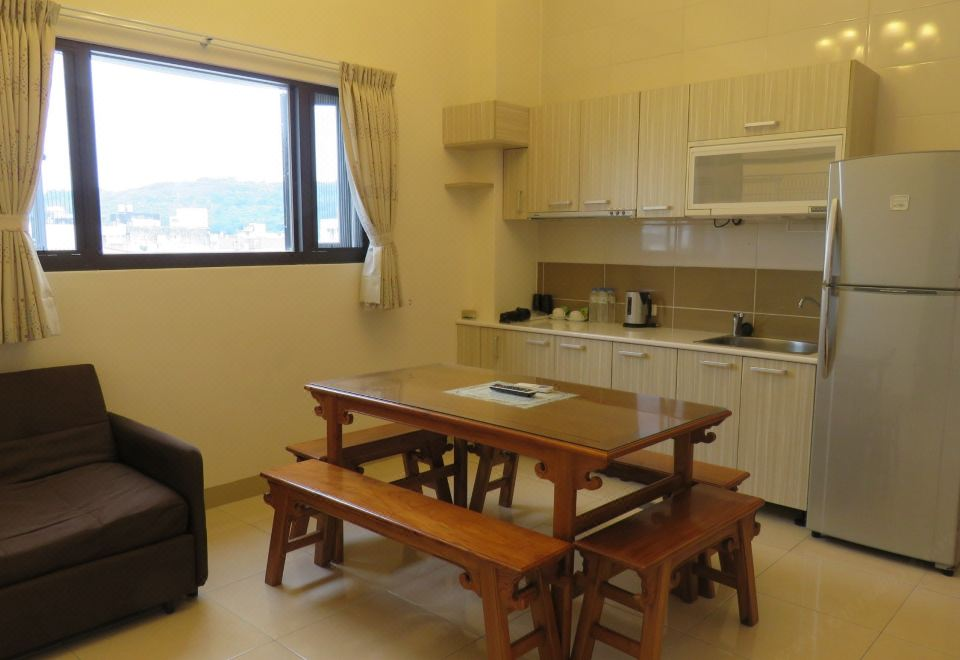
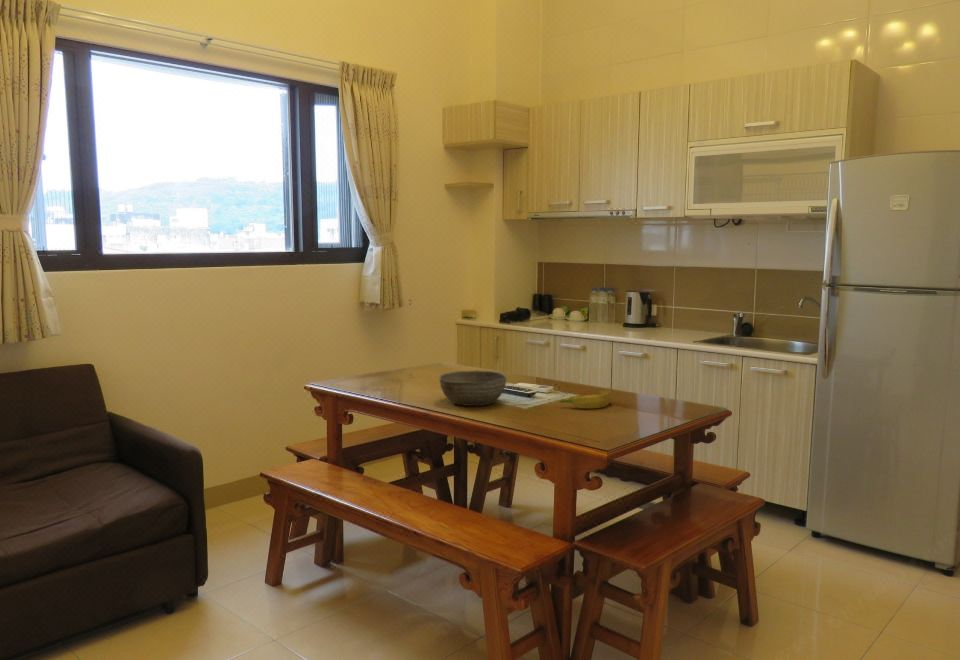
+ banana [558,389,612,409]
+ bowl [438,369,508,407]
